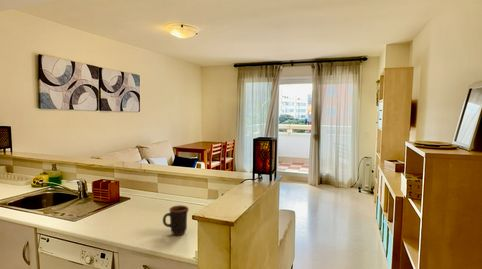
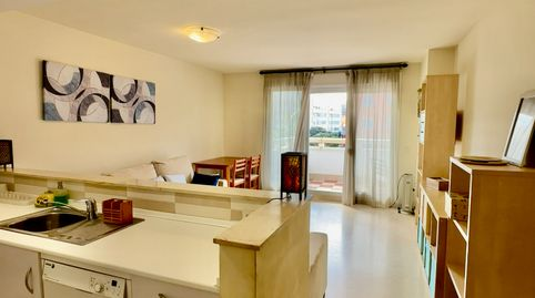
- mug [162,204,190,236]
